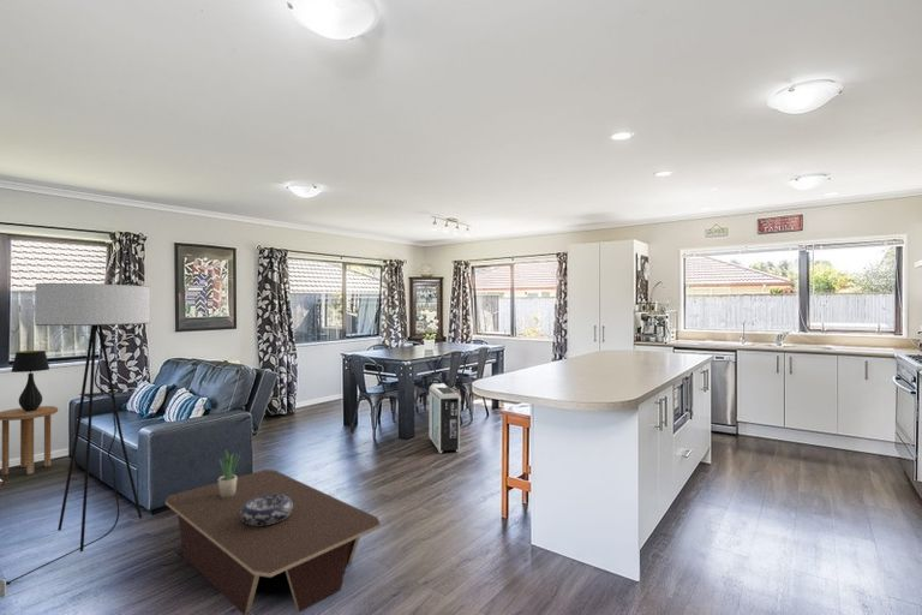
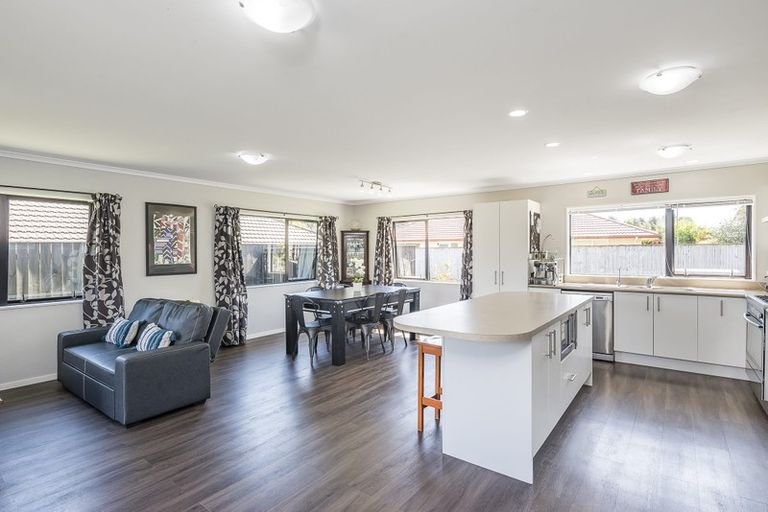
- decorative bowl [240,494,293,526]
- potted plant [217,447,241,497]
- side table [0,405,59,477]
- air purifier [427,382,461,454]
- floor lamp [0,282,151,599]
- coffee table [164,468,382,615]
- table lamp [11,350,50,412]
